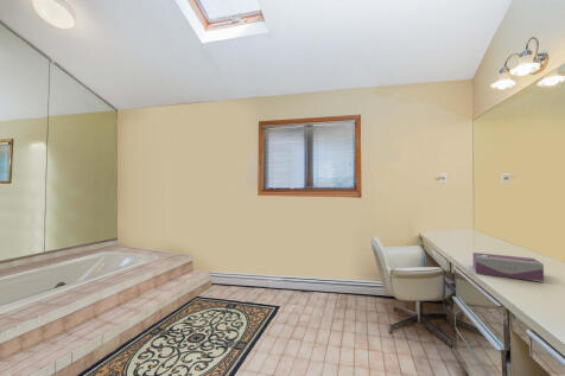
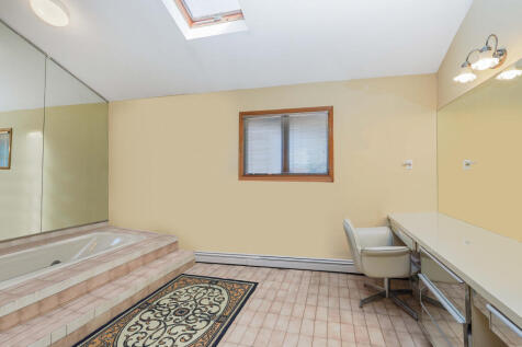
- tissue box [472,251,545,282]
